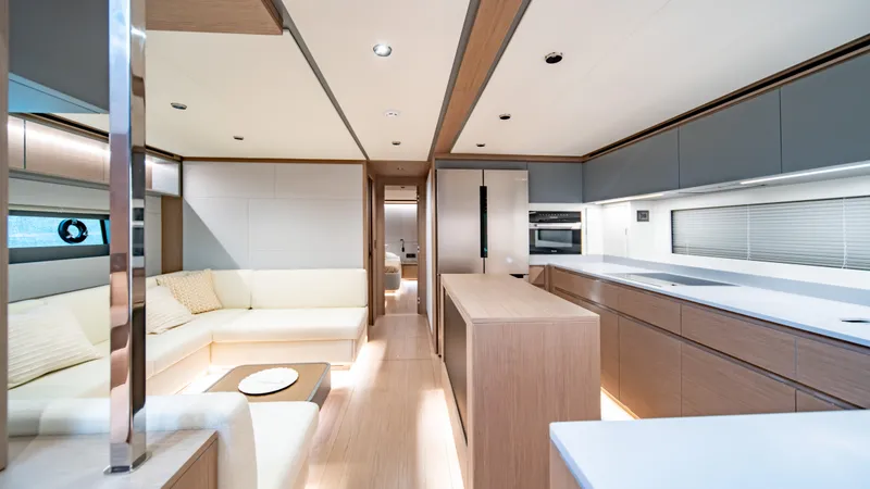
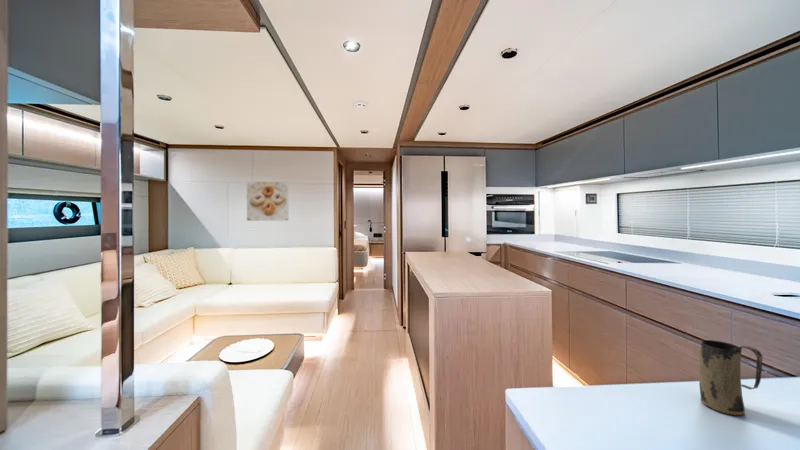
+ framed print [246,180,289,222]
+ mug [698,339,763,417]
